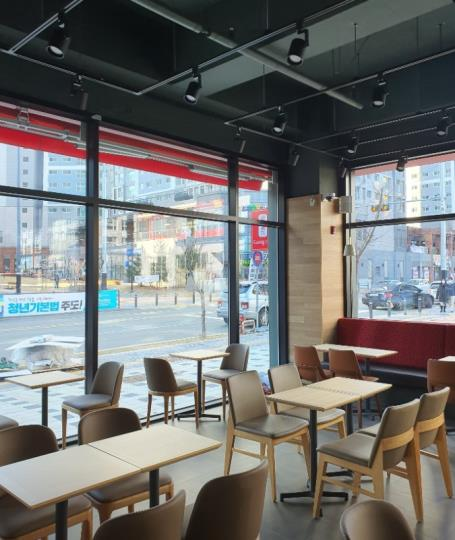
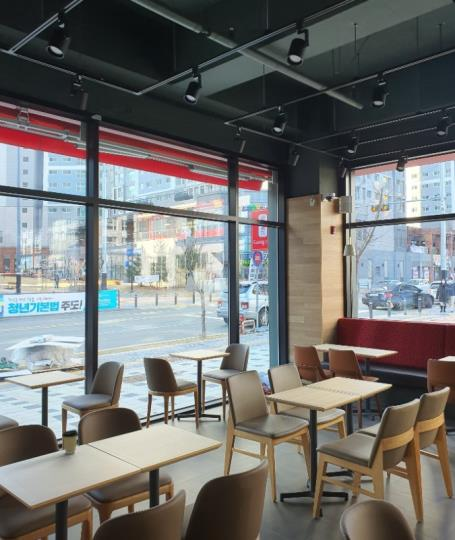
+ coffee cup [61,428,80,455]
